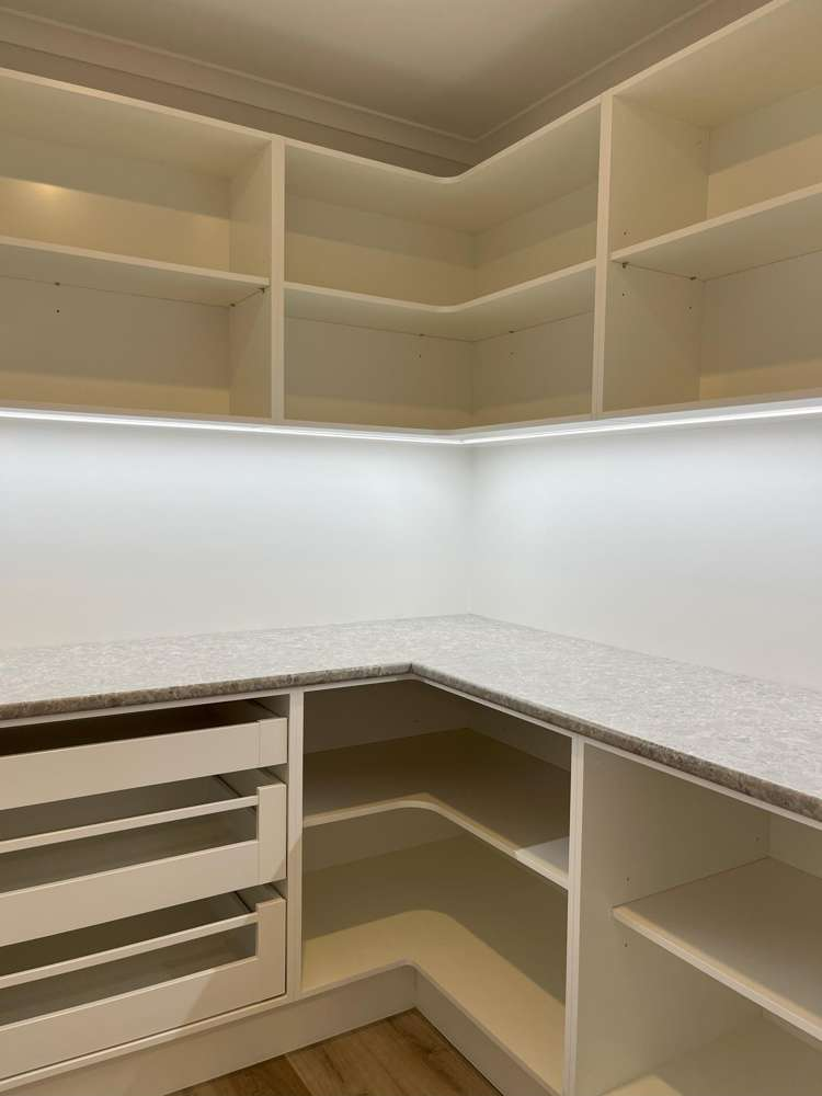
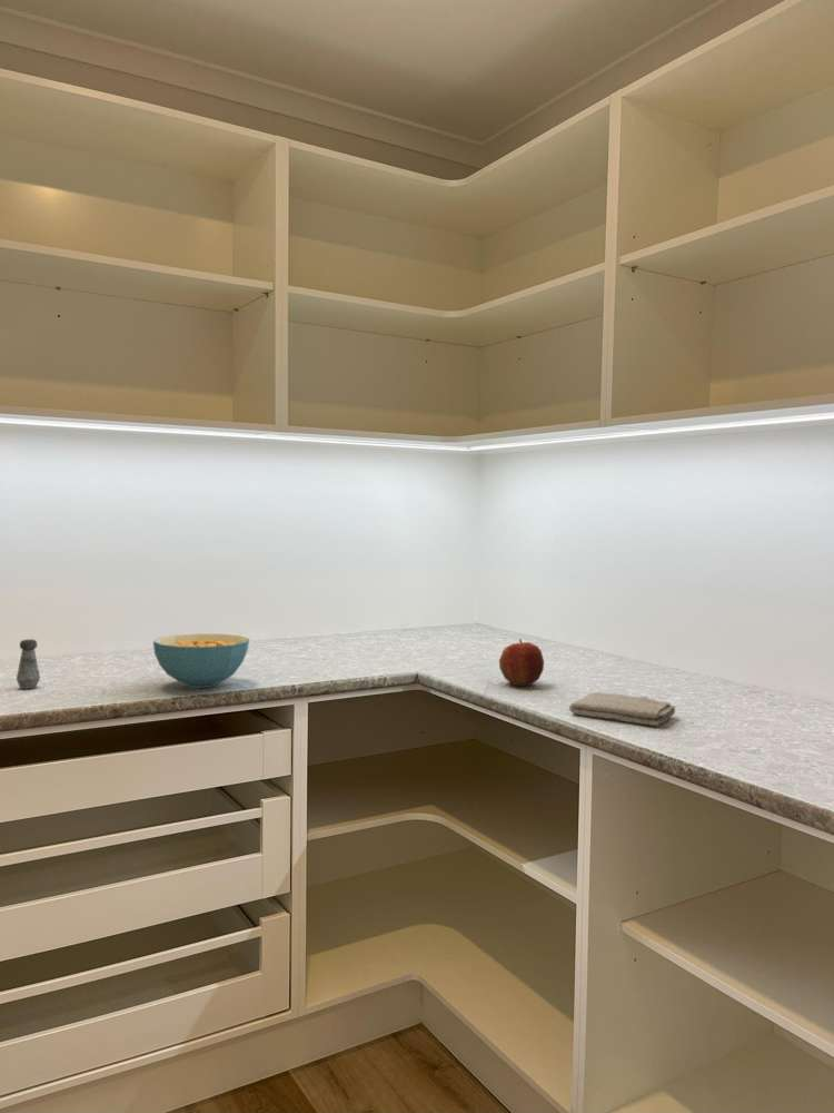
+ cereal bowl [152,633,250,689]
+ salt shaker [16,638,41,690]
+ apple [498,638,545,687]
+ washcloth [568,691,676,727]
